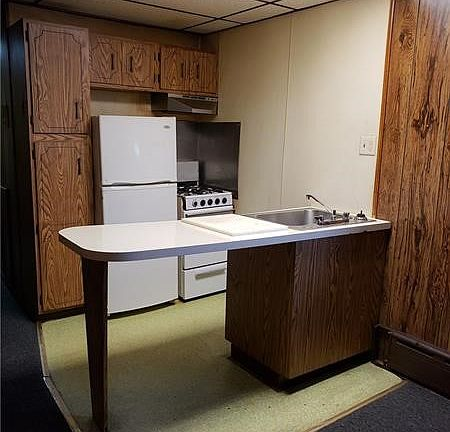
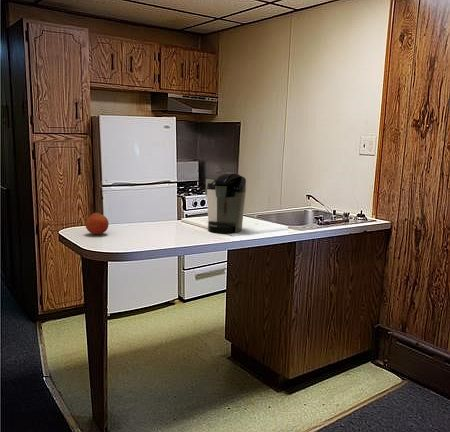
+ coffee maker [205,171,247,234]
+ fruit [84,212,110,235]
